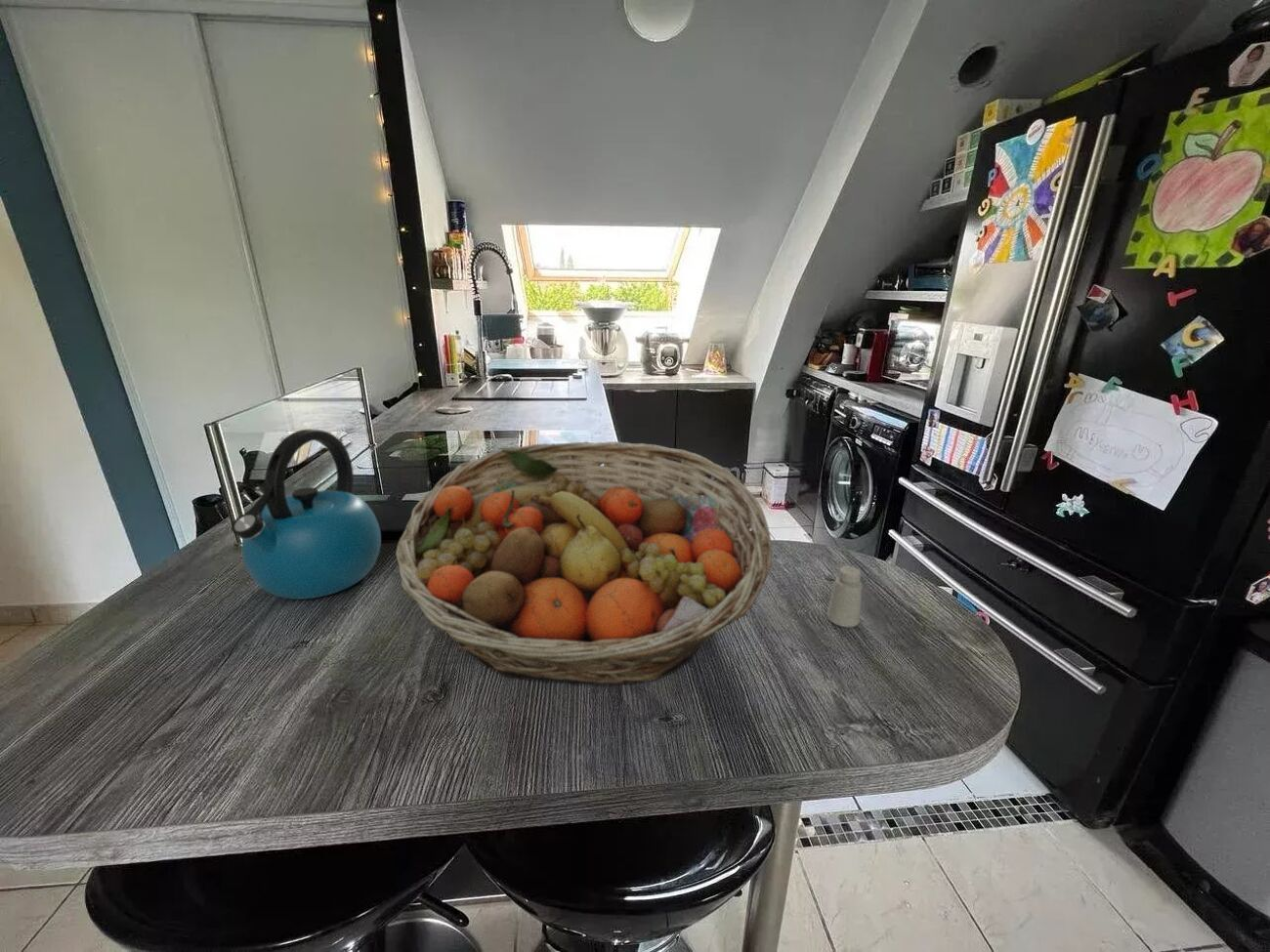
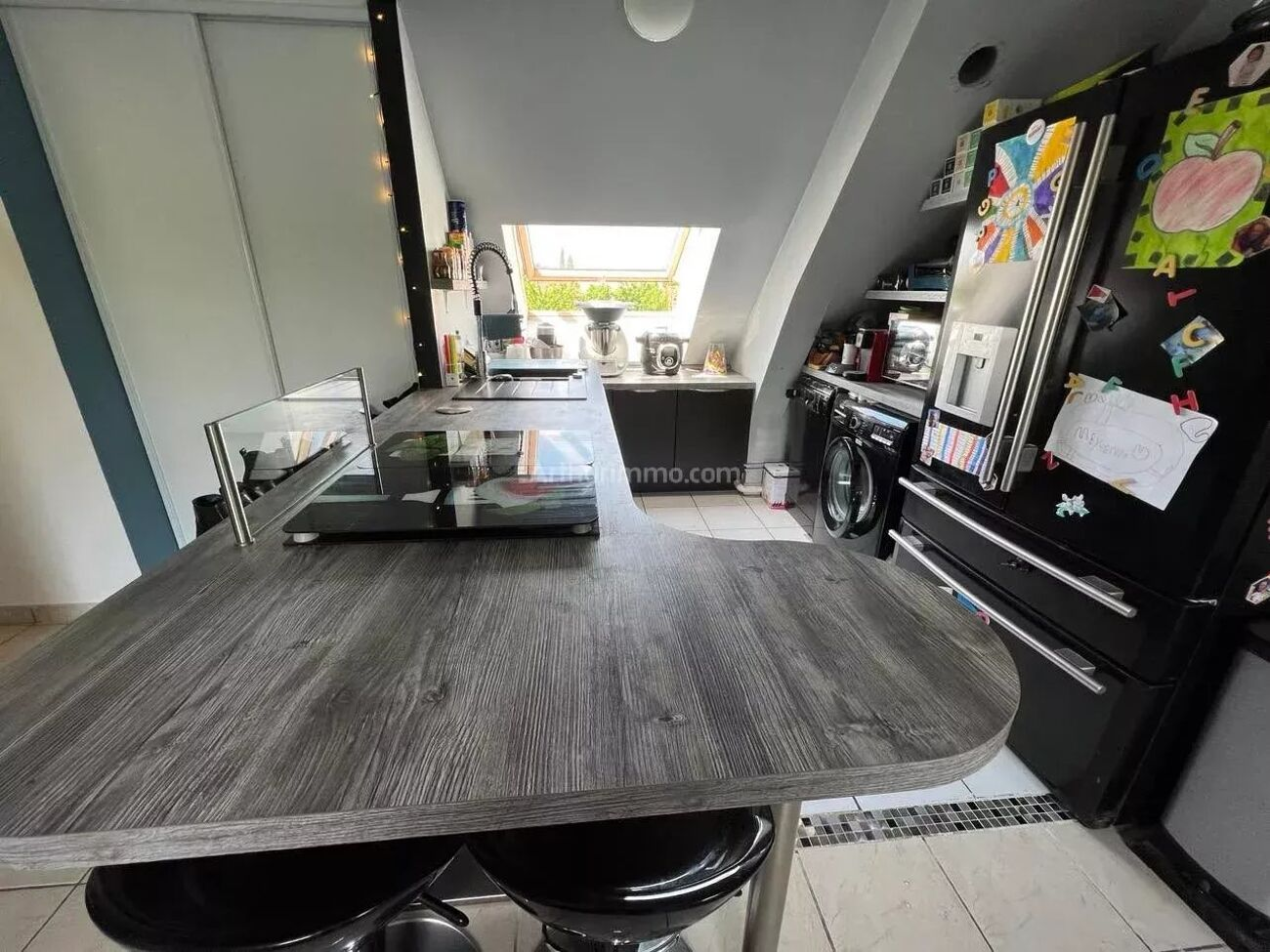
- kettle [231,429,382,600]
- fruit basket [395,440,773,686]
- saltshaker [826,565,863,628]
